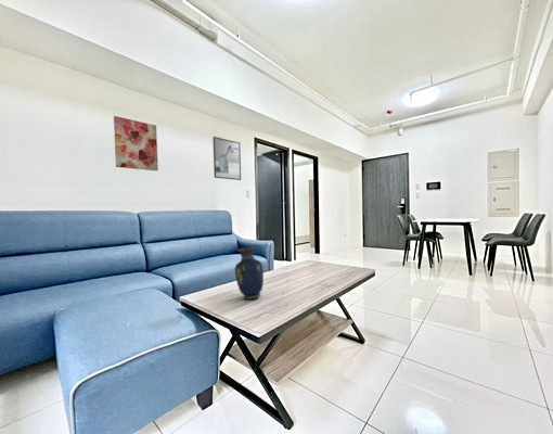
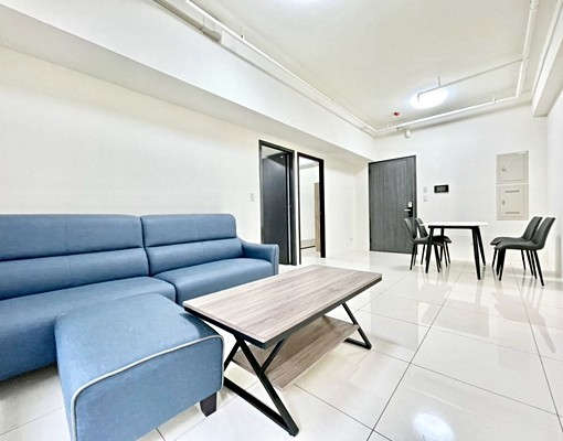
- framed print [213,136,242,181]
- wall art [113,115,159,173]
- vase [234,246,265,301]
